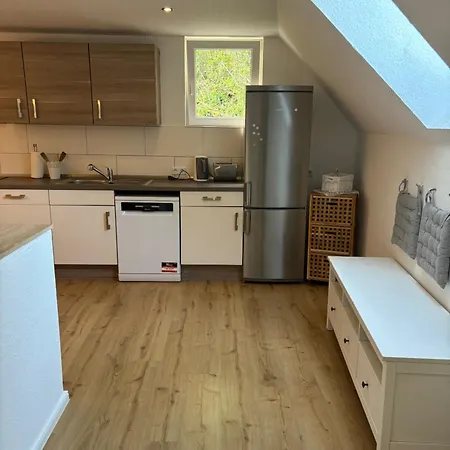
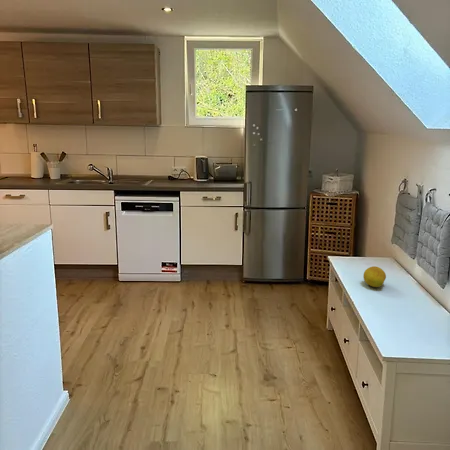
+ fruit [362,265,387,288]
